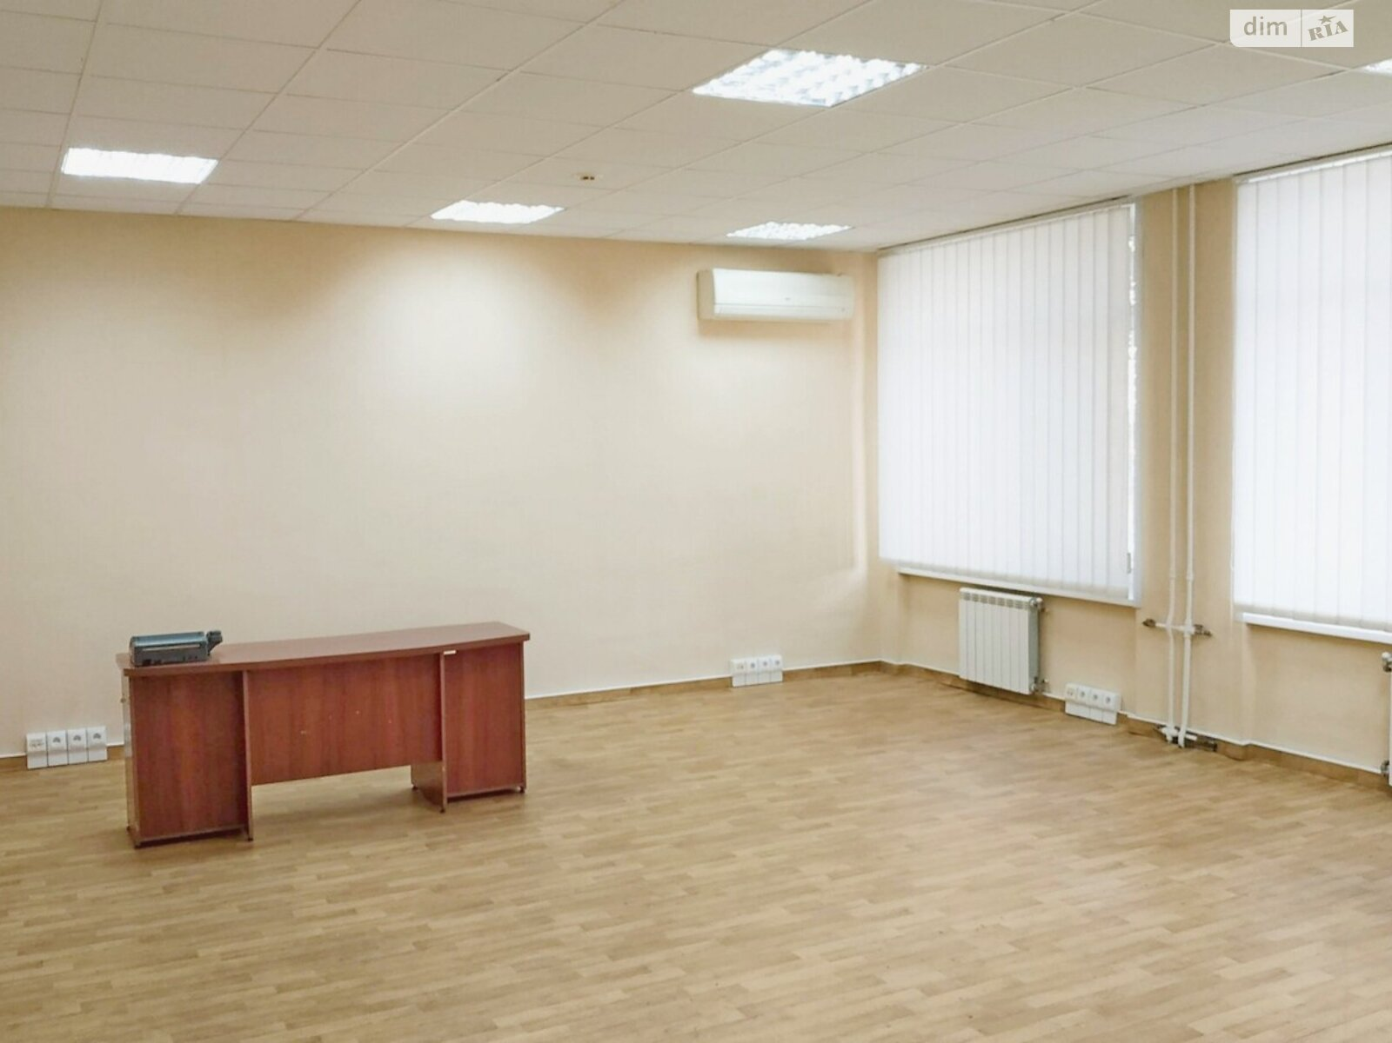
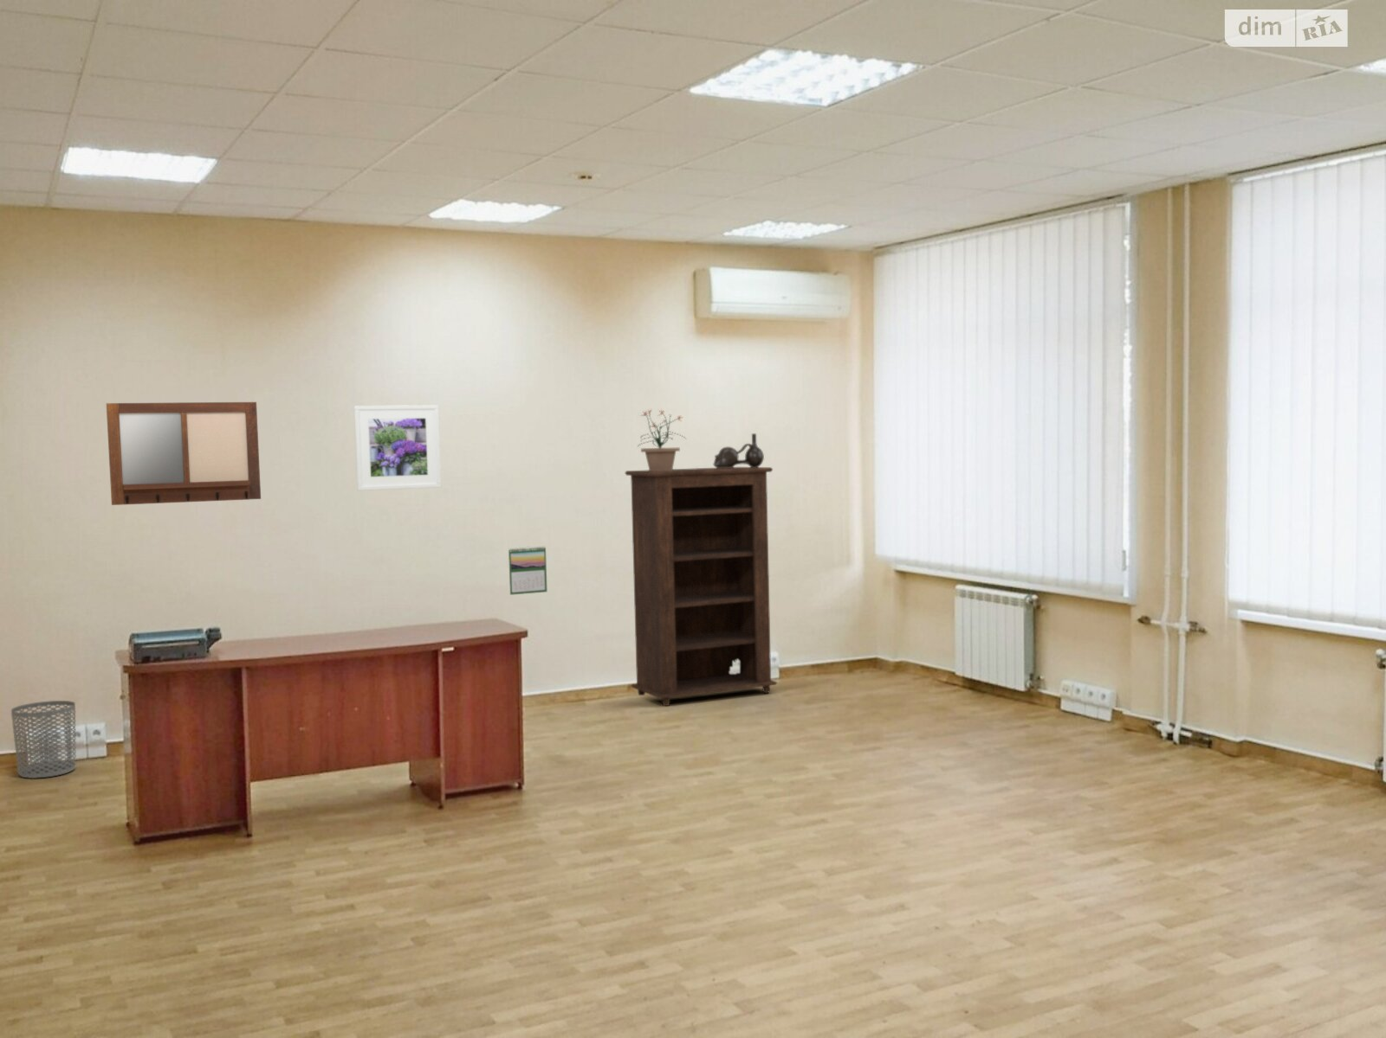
+ decorative vase [713,433,765,468]
+ potted plant [636,408,686,471]
+ writing board [106,401,262,506]
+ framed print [354,403,442,492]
+ waste bin [11,700,77,780]
+ calendar [507,546,548,596]
+ bookshelf [623,467,778,707]
